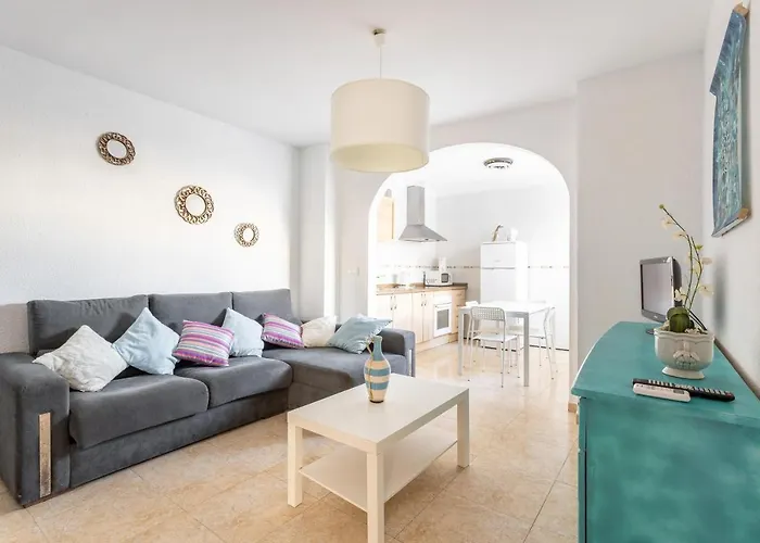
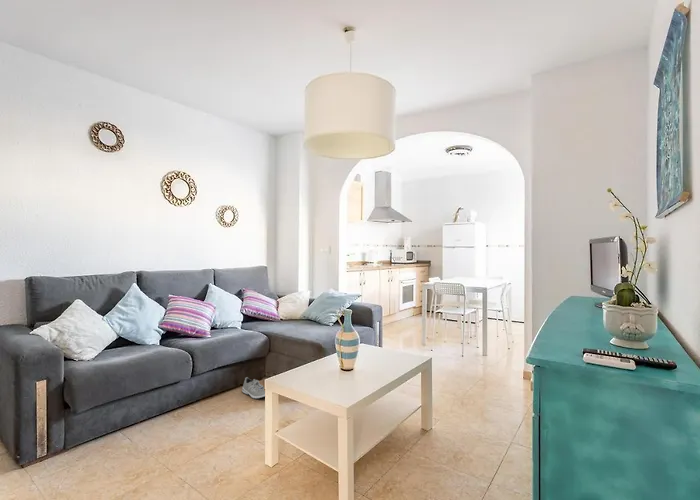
+ sneaker [241,376,266,400]
